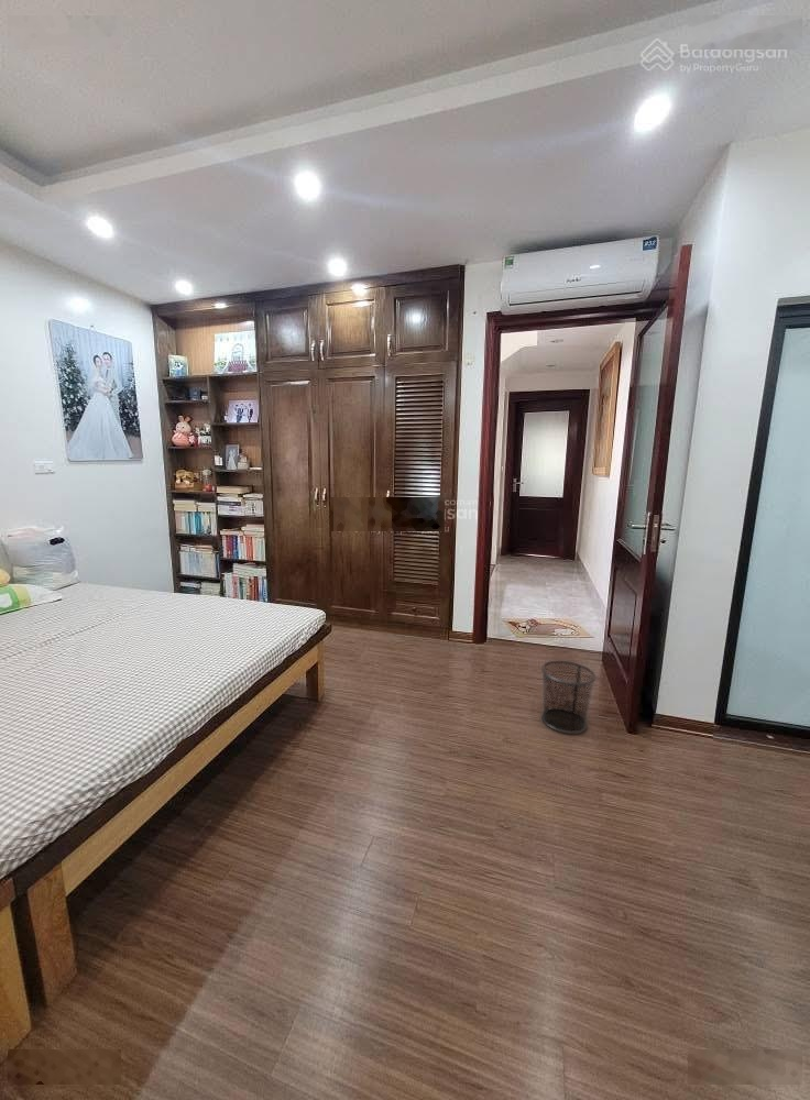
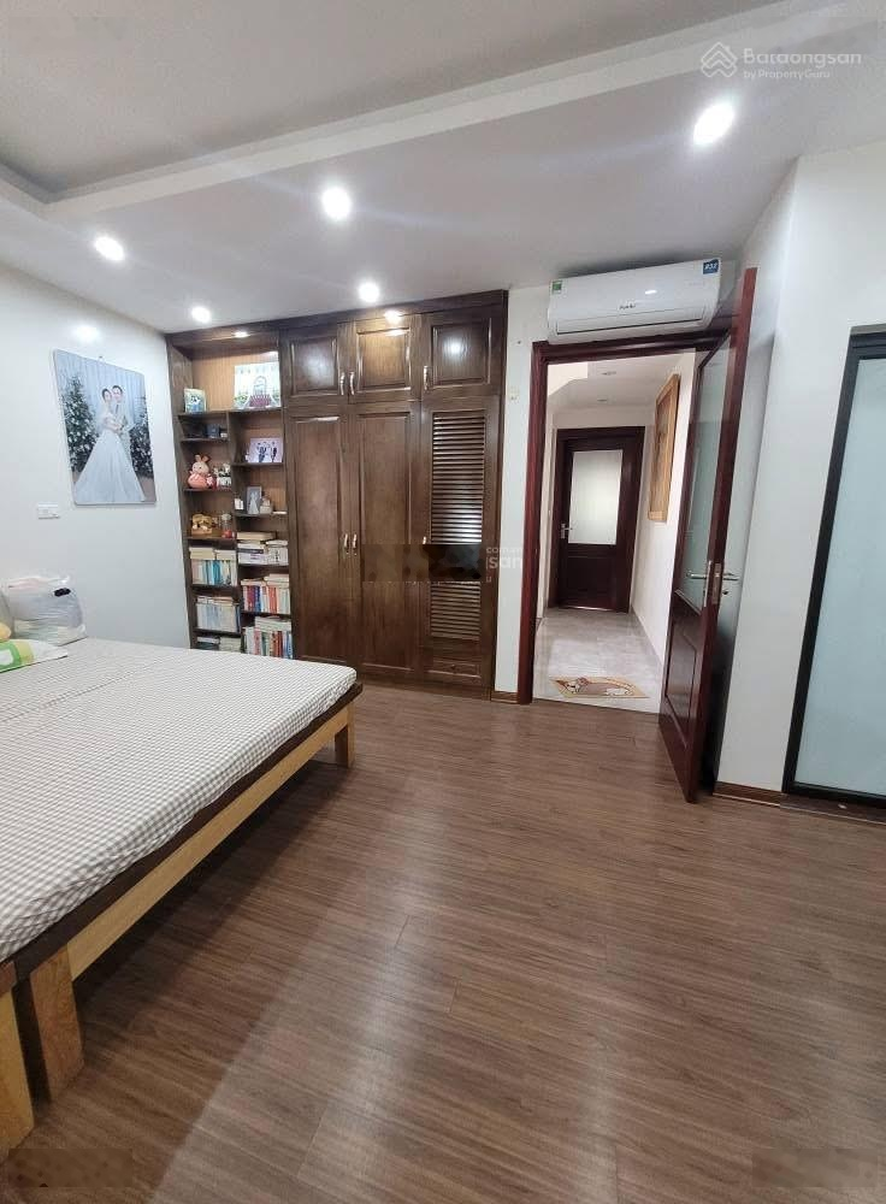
- waste bin [540,660,598,735]
